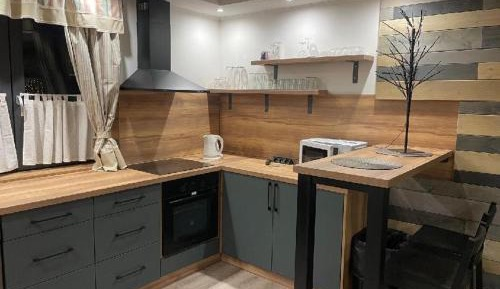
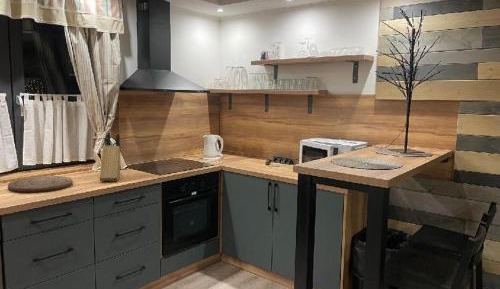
+ cutting board [7,175,73,194]
+ knife block [99,131,122,182]
